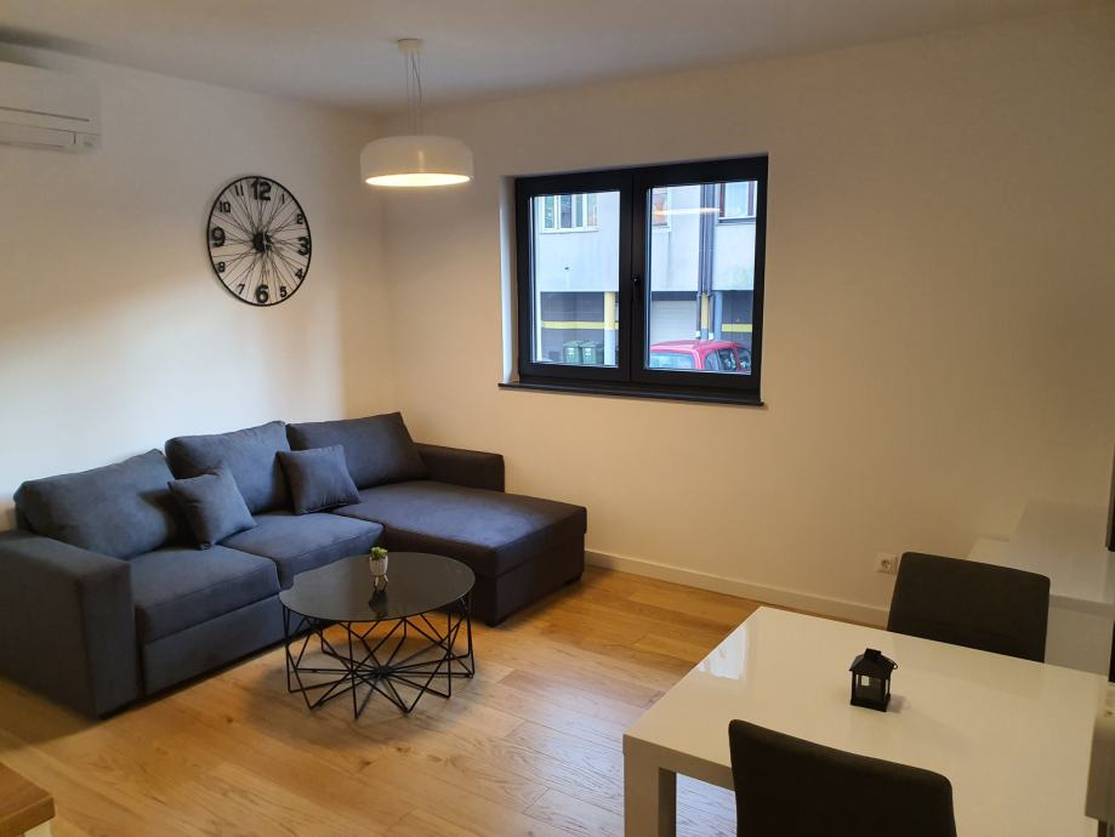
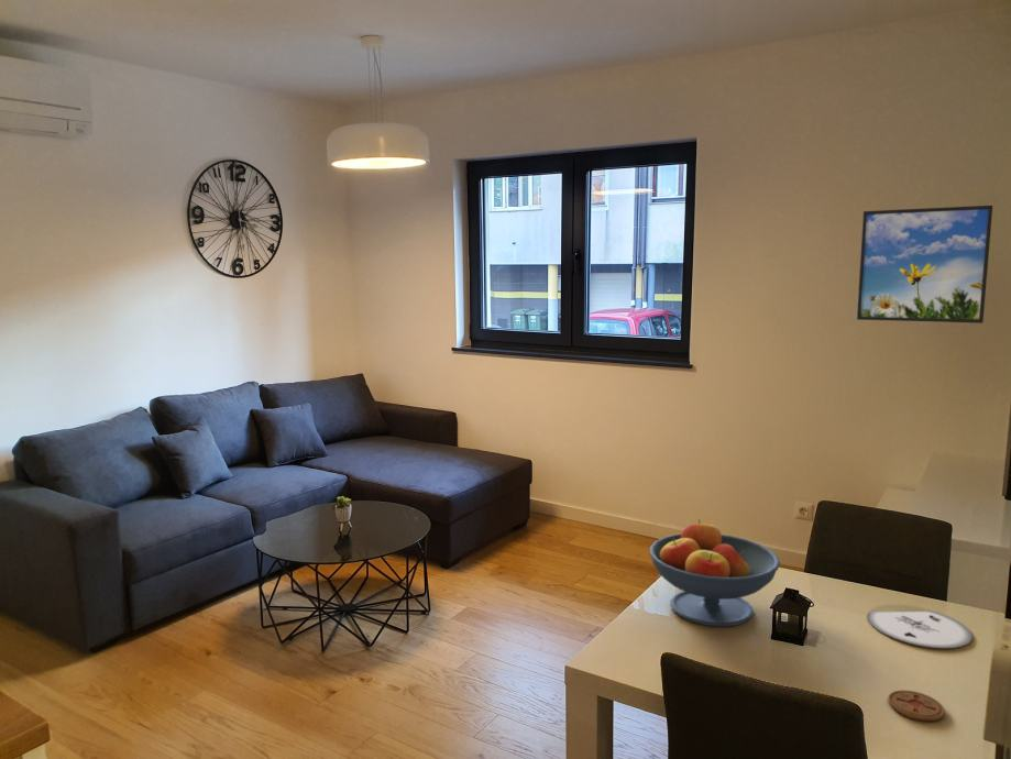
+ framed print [856,205,993,324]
+ fruit bowl [648,518,781,627]
+ plate [866,610,974,649]
+ coaster [887,689,946,722]
